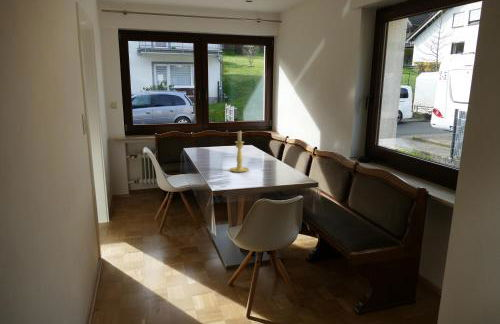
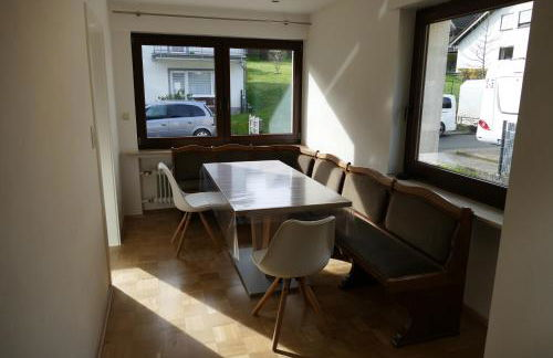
- candle holder [229,130,250,173]
